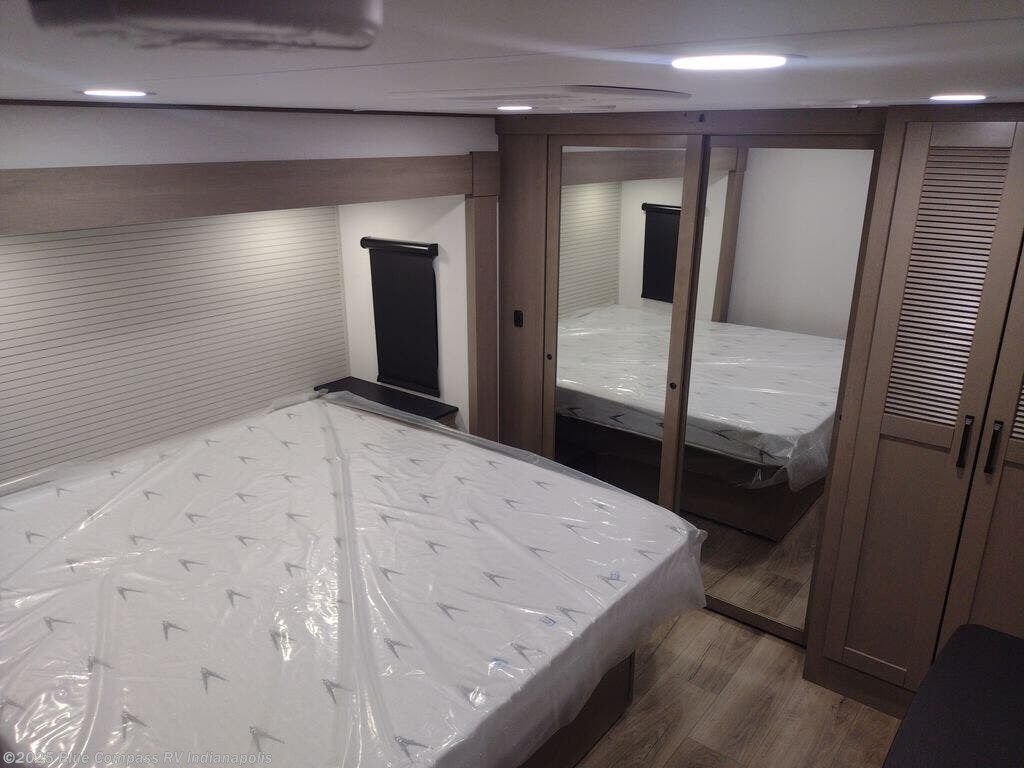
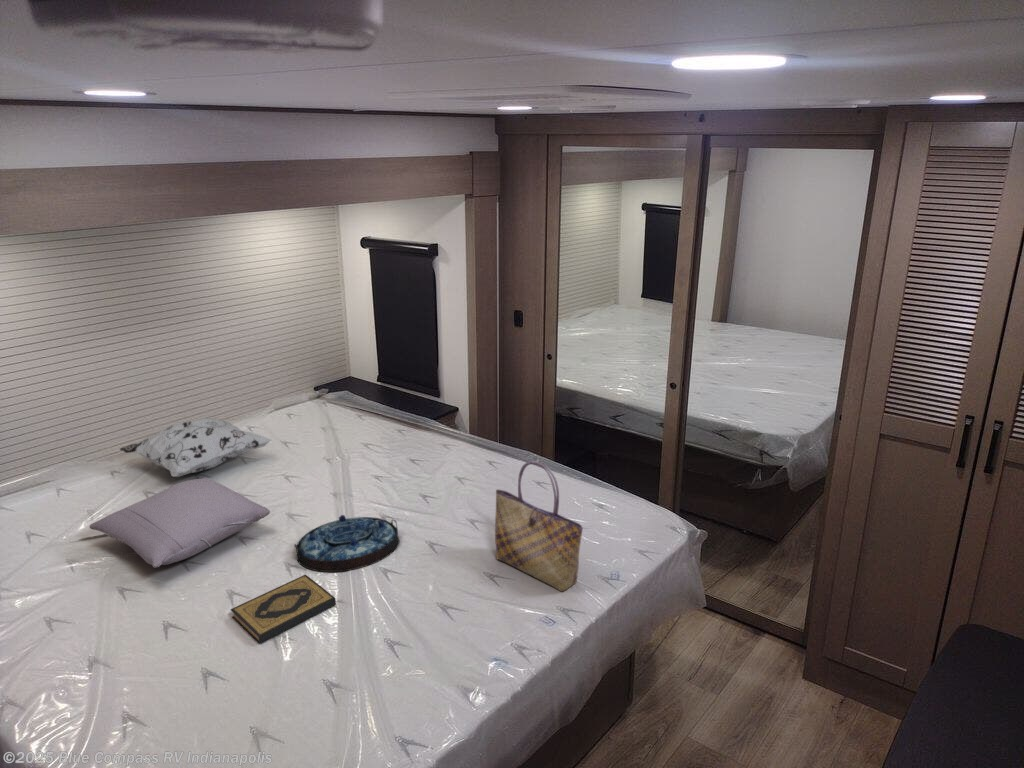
+ decorative pillow [119,416,273,478]
+ pillow [89,477,271,569]
+ hardback book [230,574,337,645]
+ serving tray [293,514,401,573]
+ tote bag [494,460,584,593]
